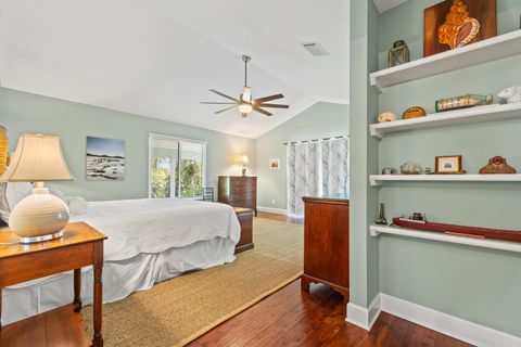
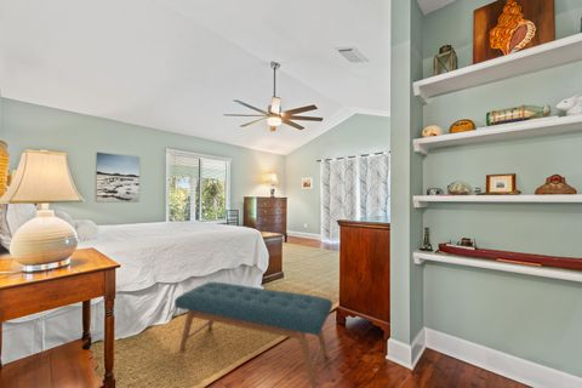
+ bench [173,281,333,388]
